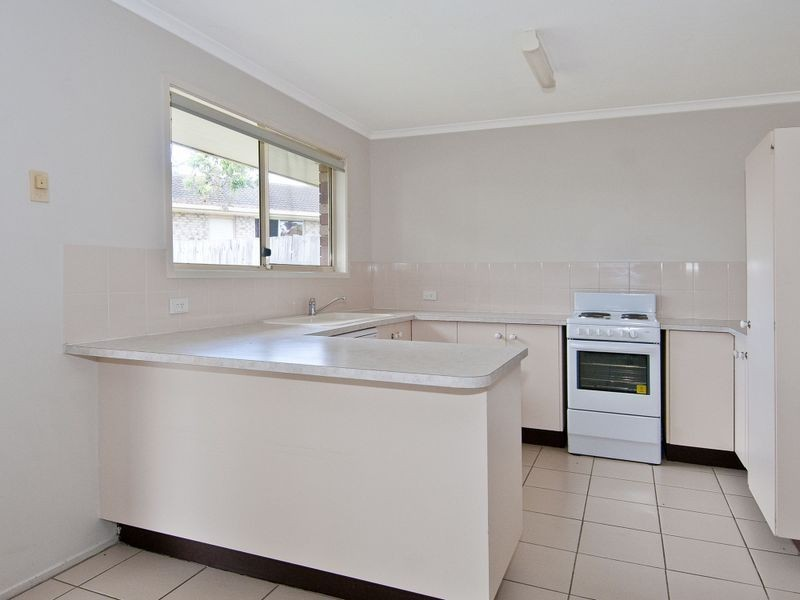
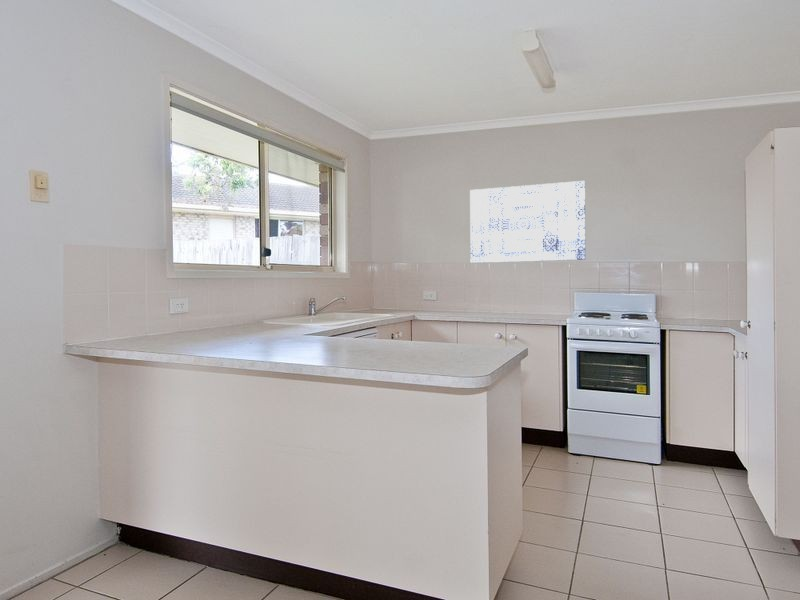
+ wall art [469,180,586,264]
